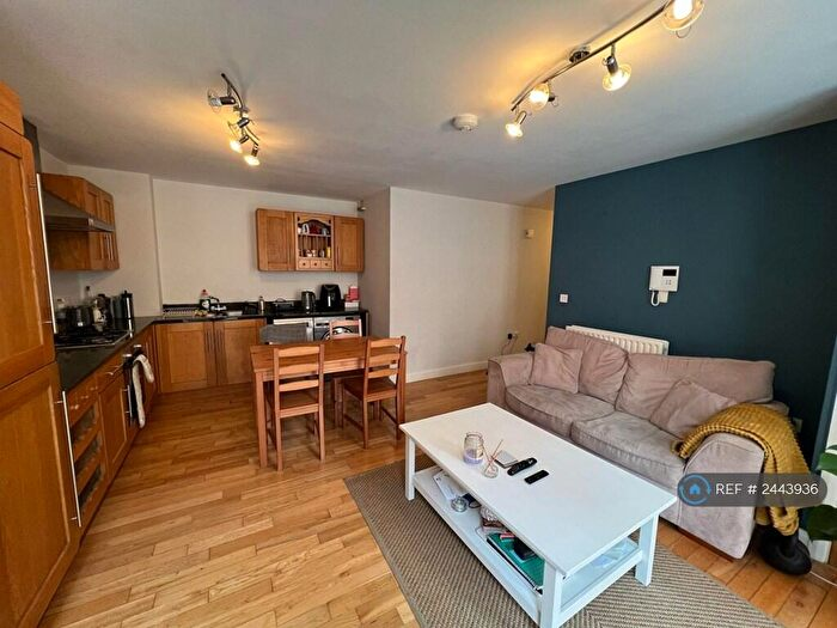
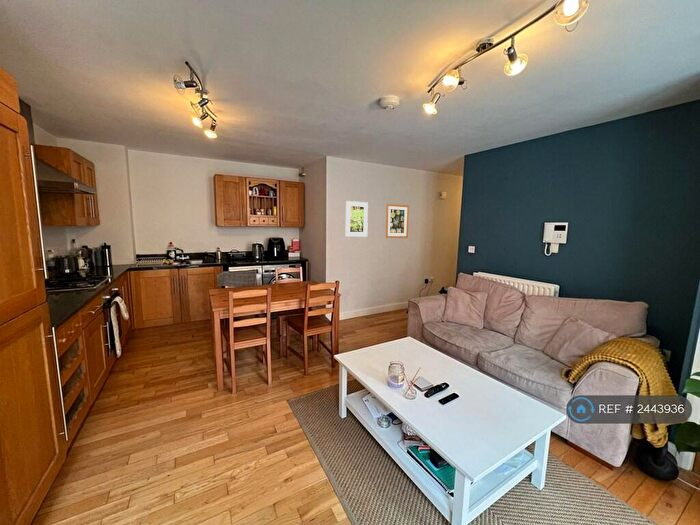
+ wall art [385,203,410,239]
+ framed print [345,200,369,238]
